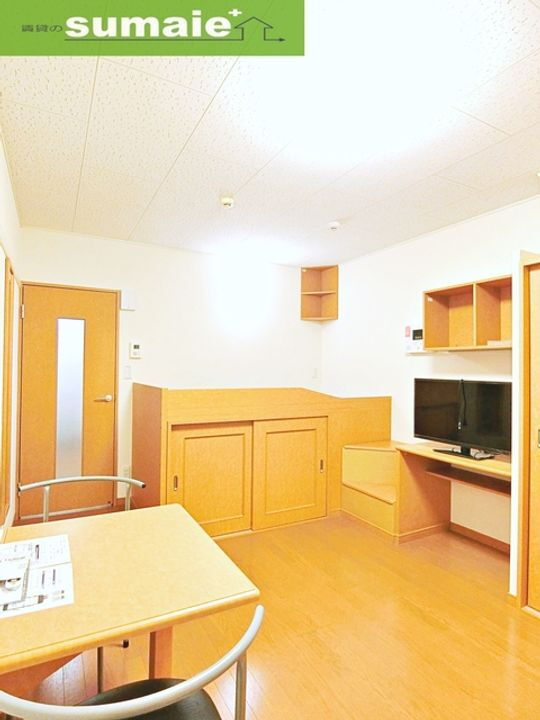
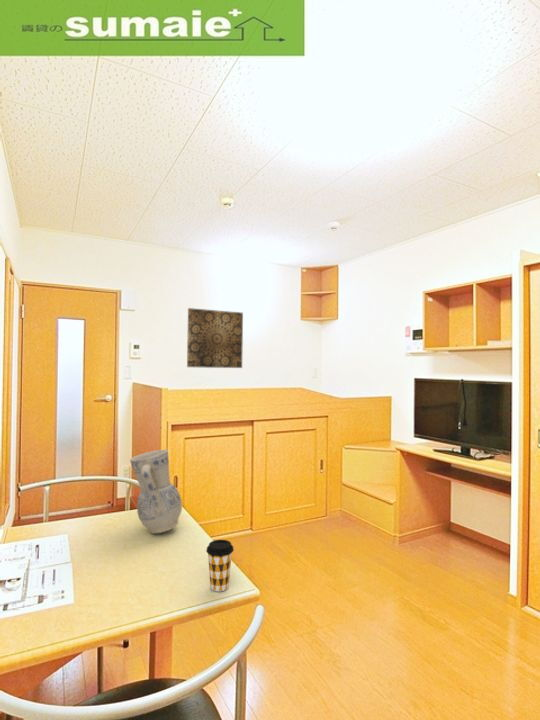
+ wall art [186,307,244,369]
+ vase [129,448,183,535]
+ coffee cup [205,539,235,592]
